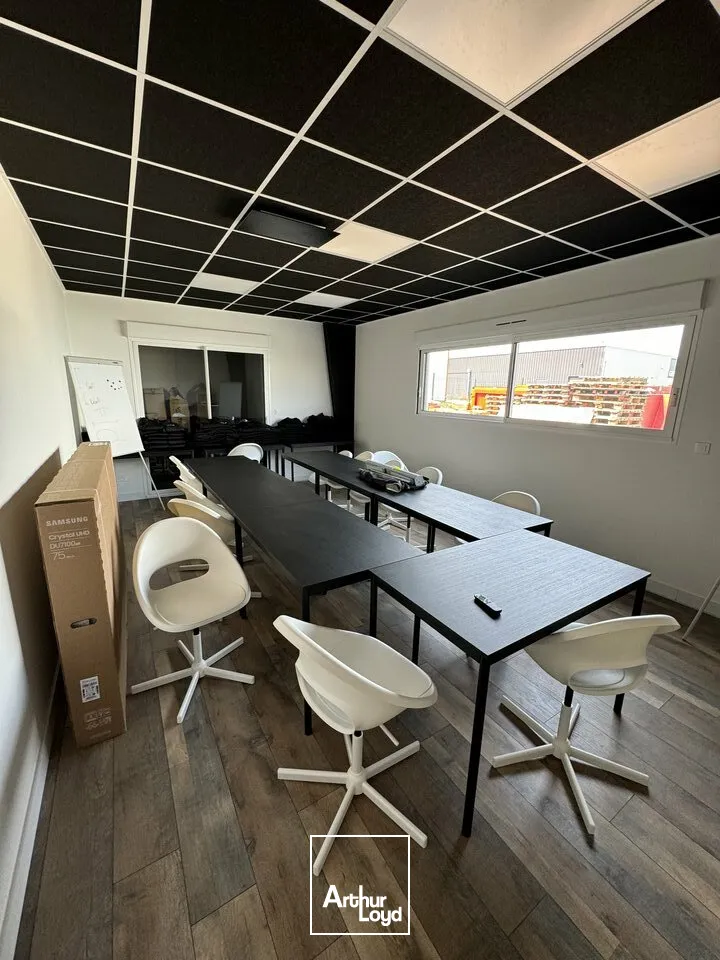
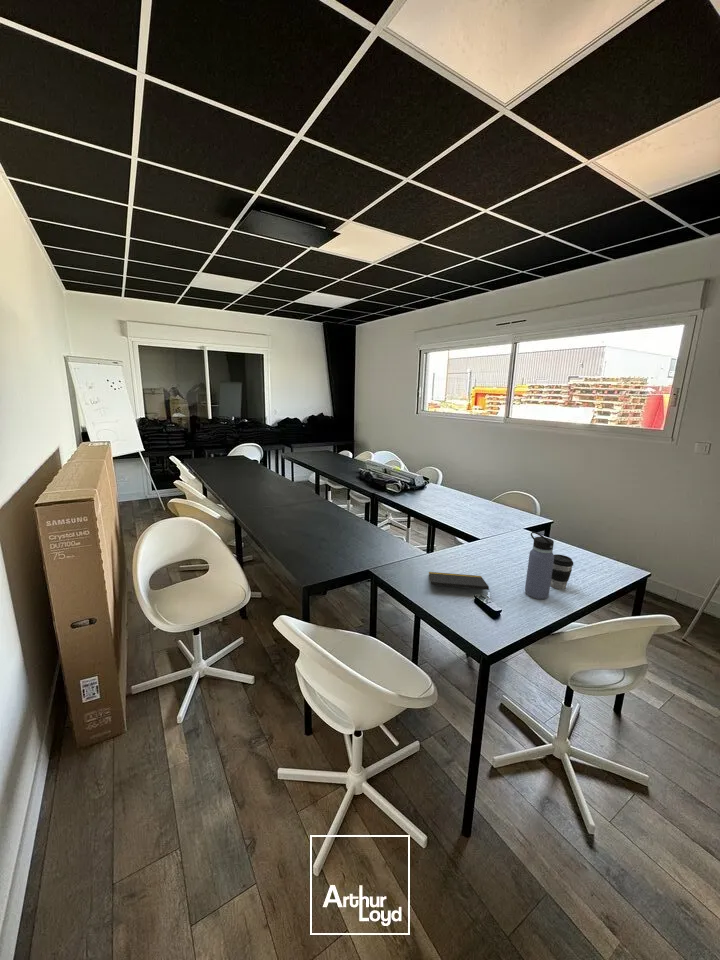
+ coffee cup [550,553,574,590]
+ notepad [428,571,490,591]
+ water bottle [524,531,555,600]
